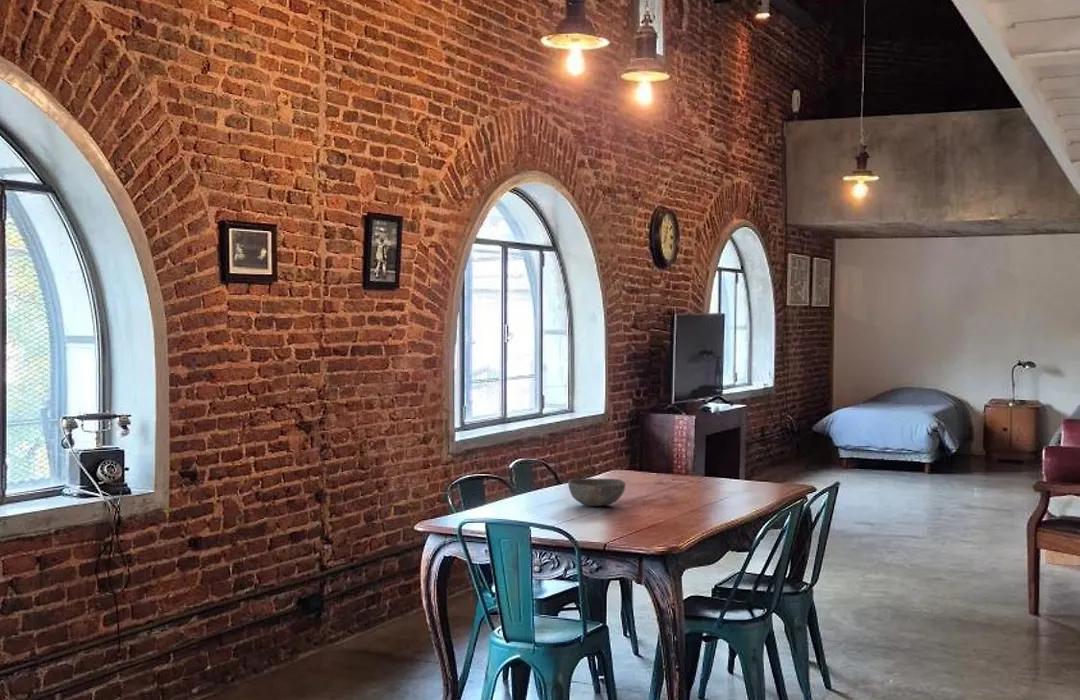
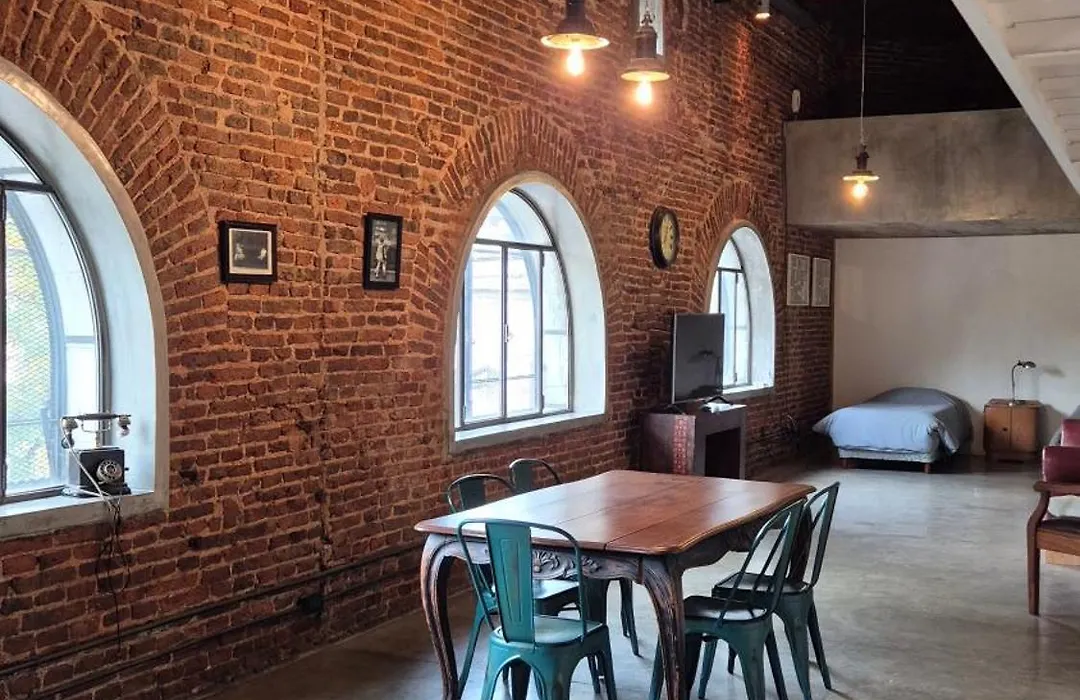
- bowl [567,477,626,507]
